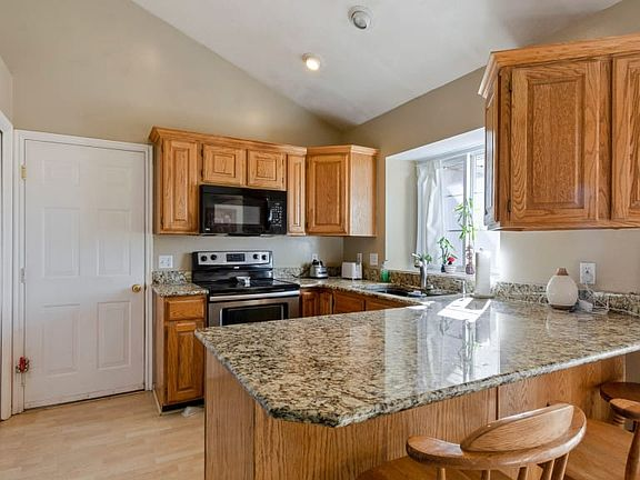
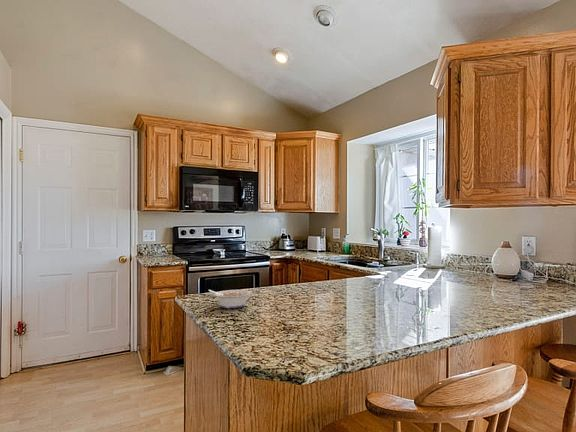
+ legume [208,289,251,309]
